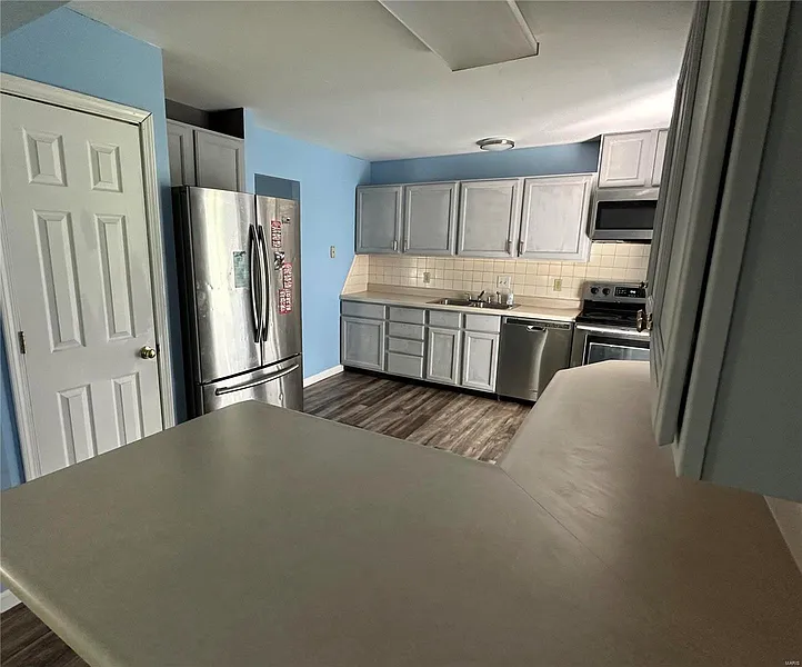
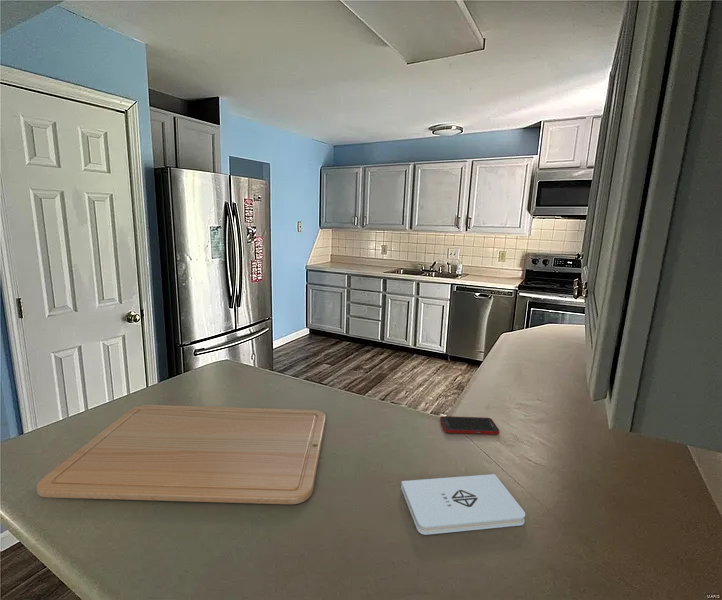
+ chopping board [36,404,327,505]
+ notepad [400,473,526,536]
+ cell phone [439,415,500,435]
